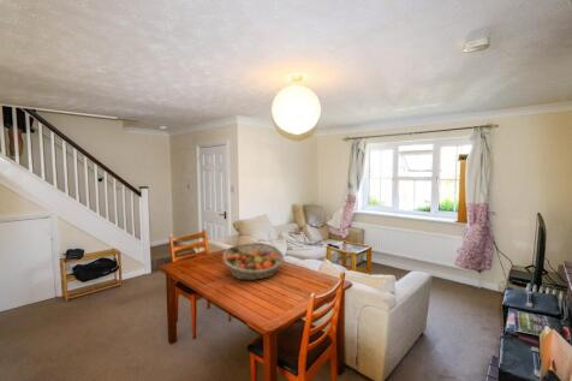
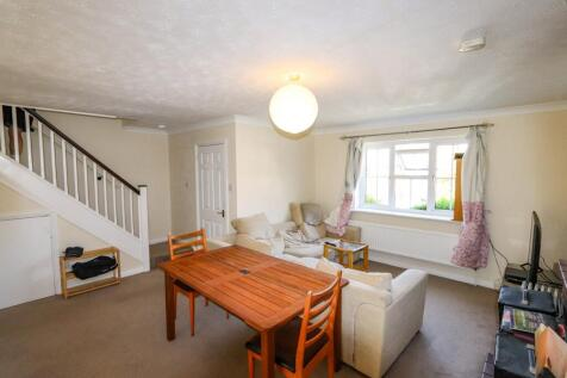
- fruit basket [222,242,285,281]
